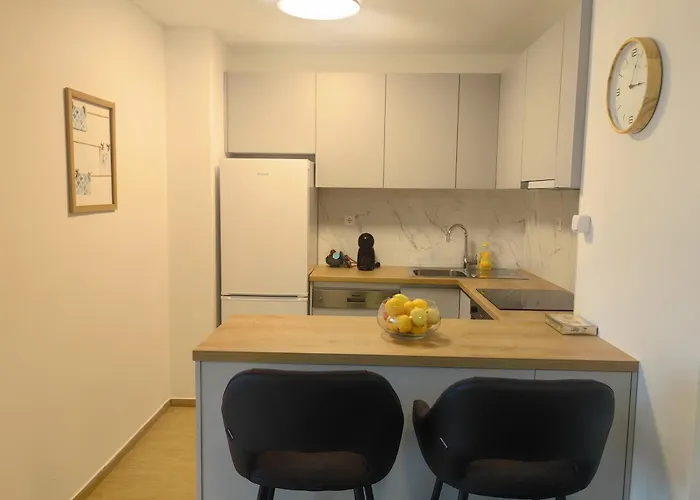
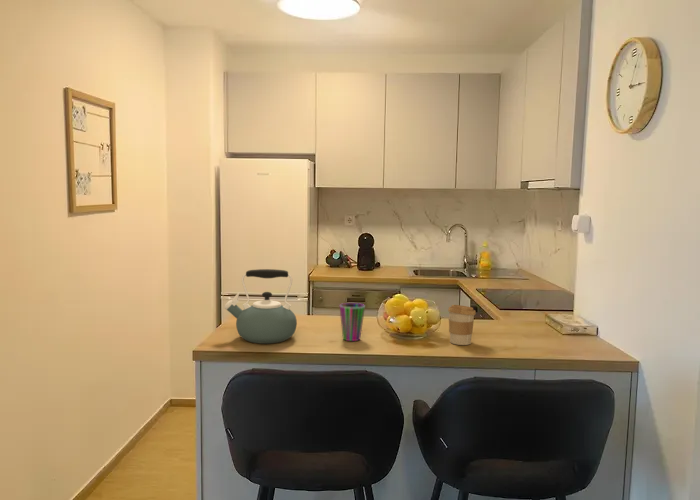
+ kettle [223,268,298,344]
+ cup [338,302,366,342]
+ coffee cup [447,304,477,346]
